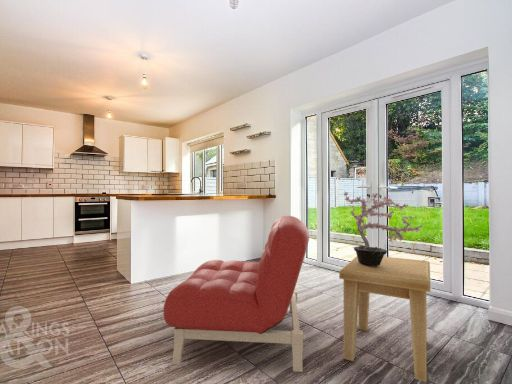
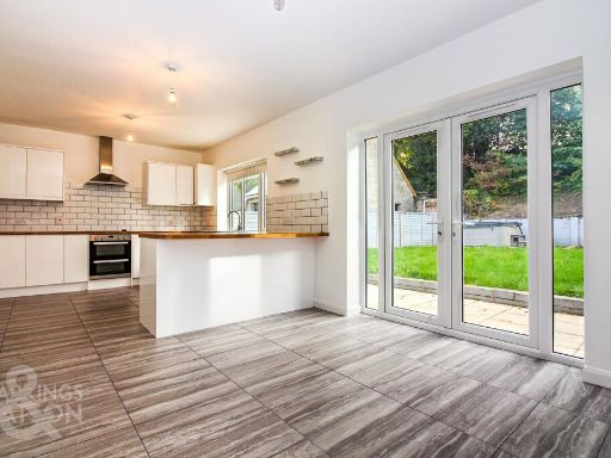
- potted plant [343,191,425,266]
- armchair [162,215,310,373]
- side table [338,255,431,383]
